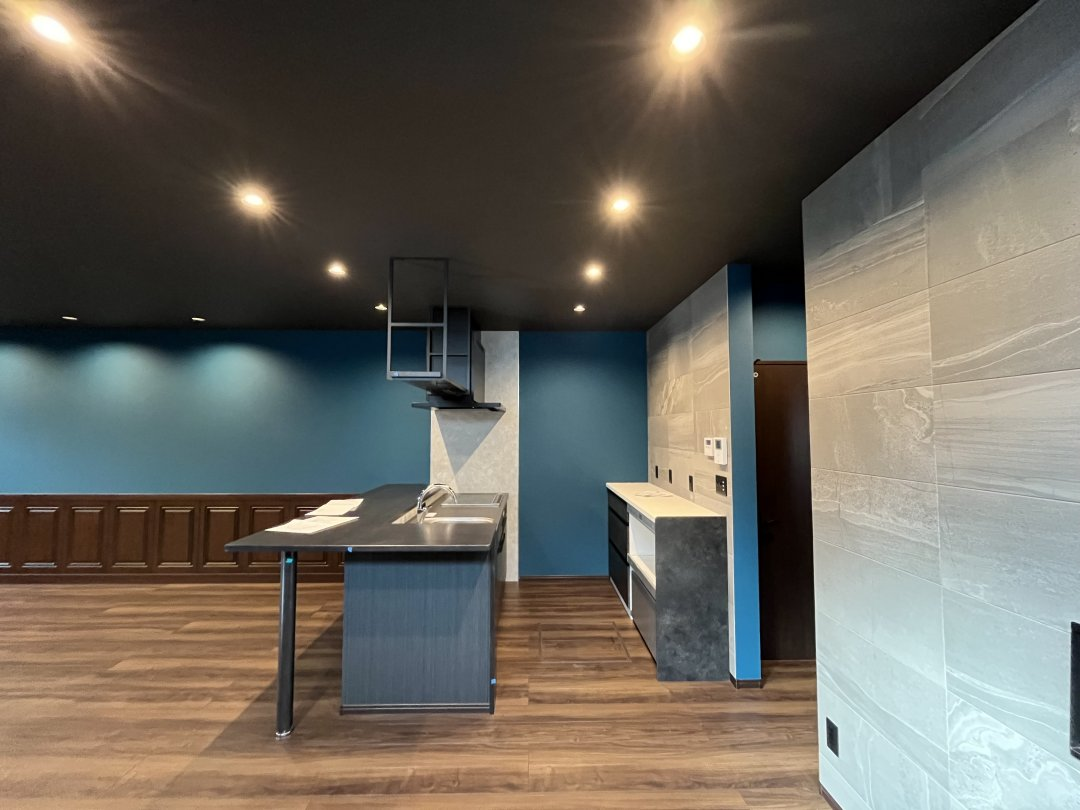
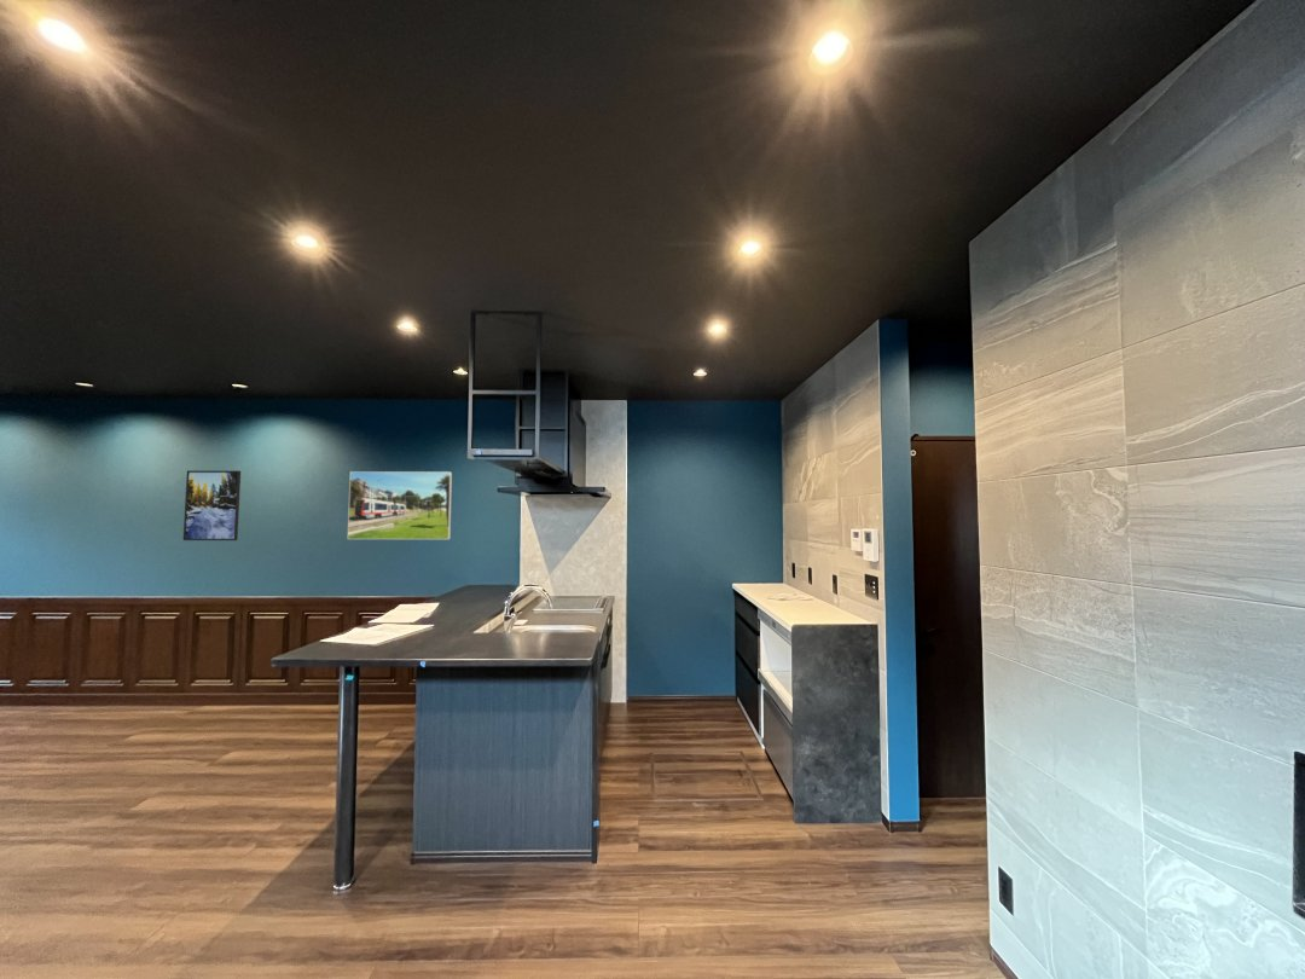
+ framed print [182,469,242,541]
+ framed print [347,470,453,540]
